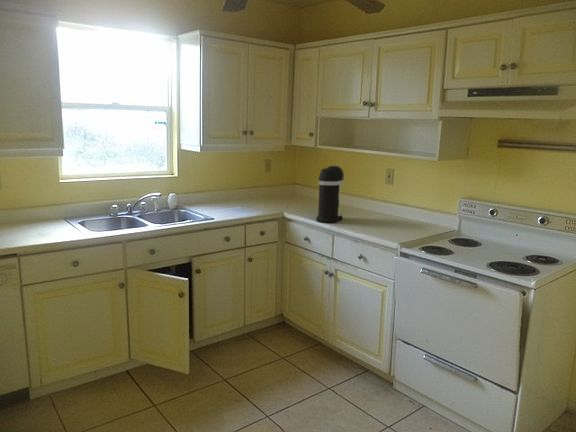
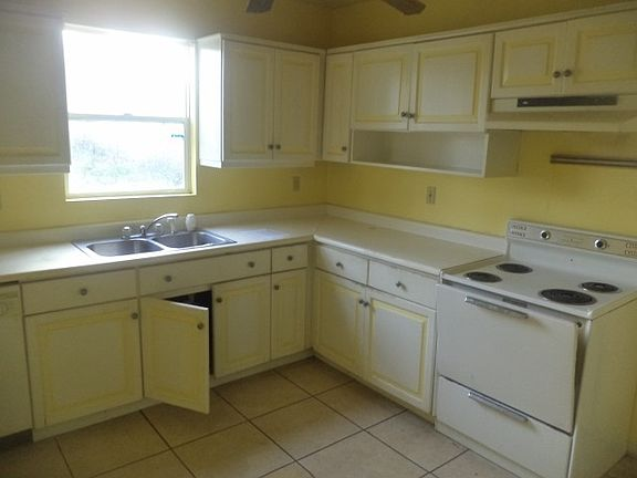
- coffee maker [315,164,345,223]
